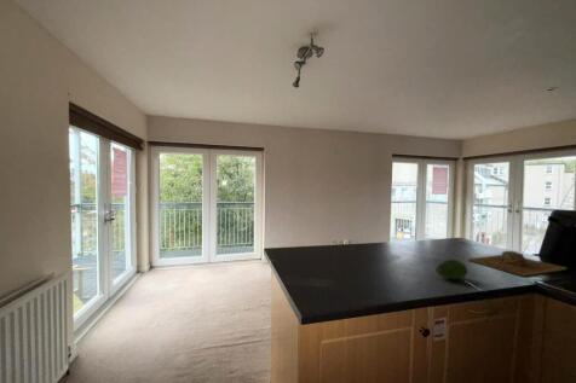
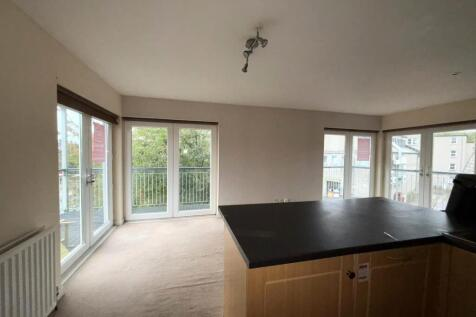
- fruit [434,259,468,280]
- cutting board [467,250,568,278]
